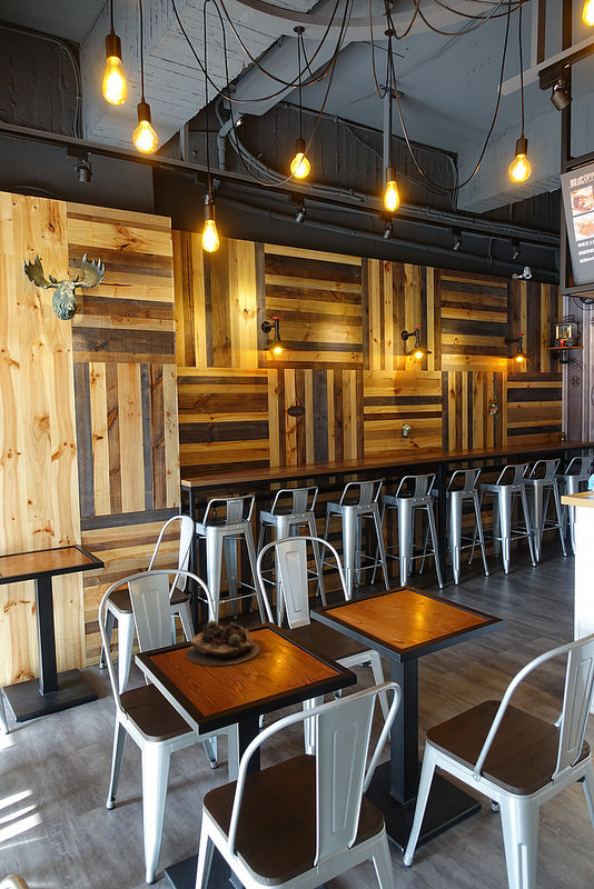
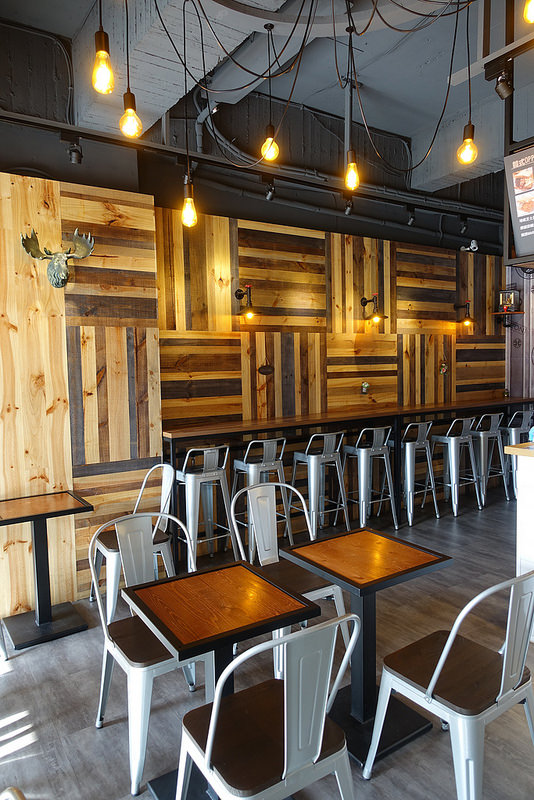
- succulent plant [185,619,261,667]
